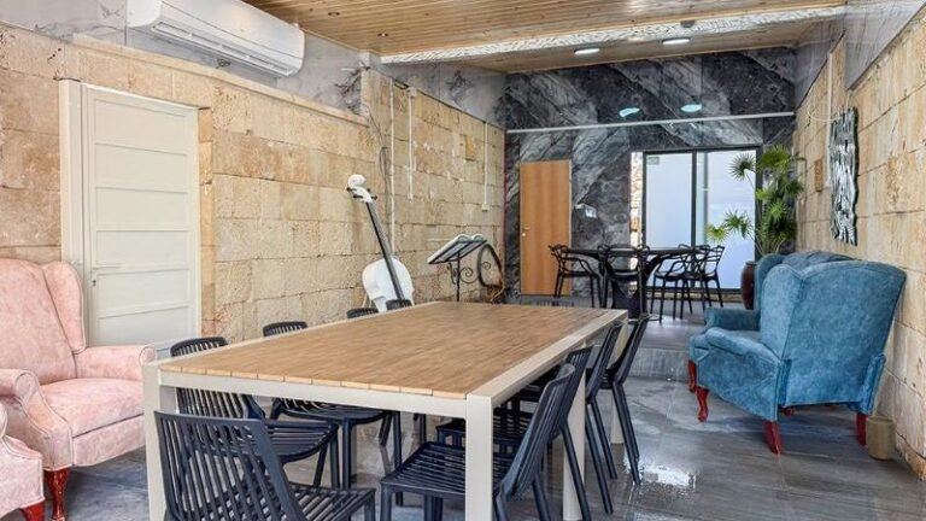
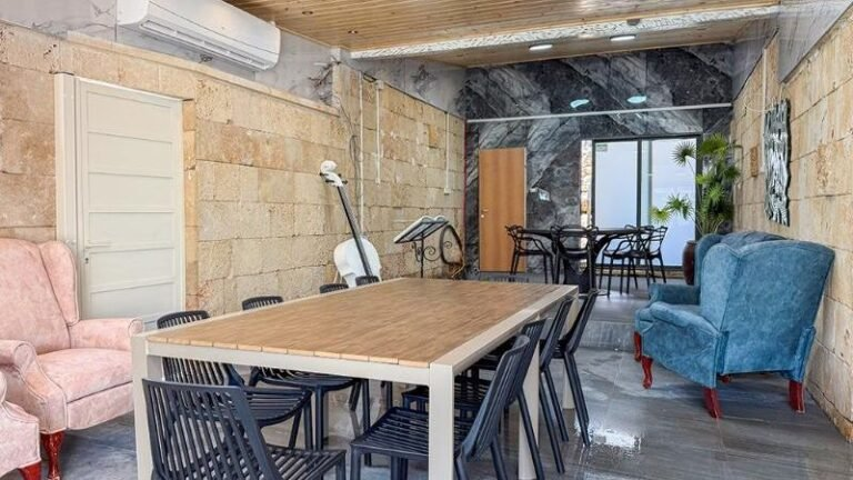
- plant pot [865,415,897,461]
